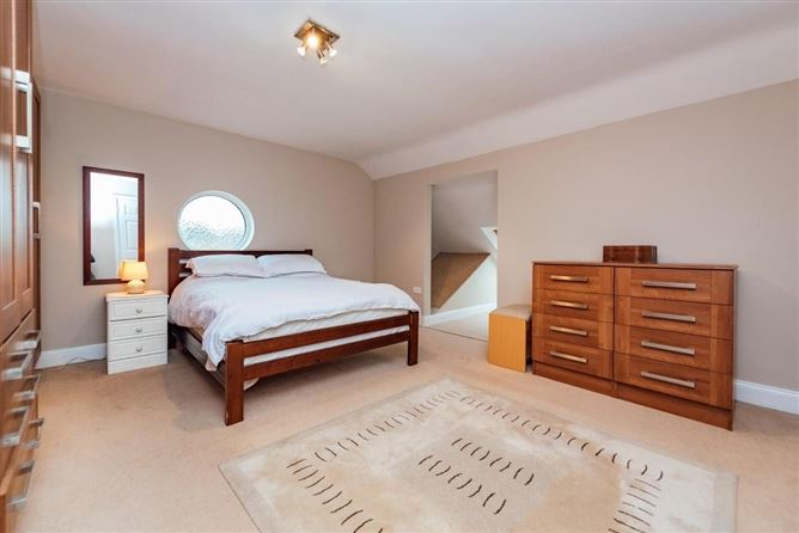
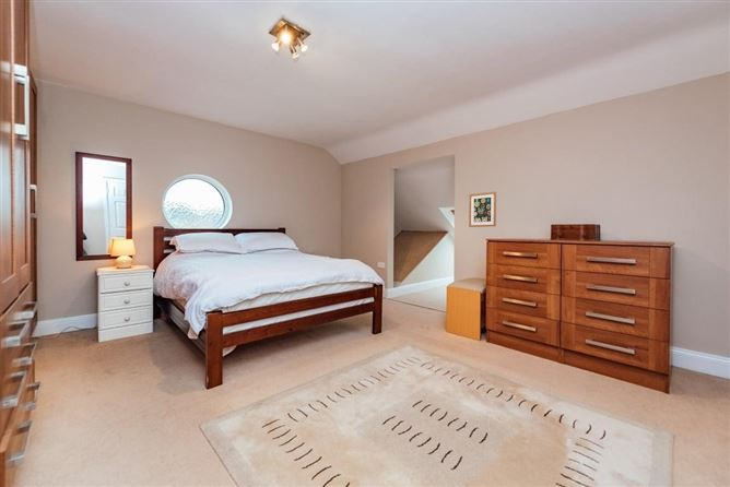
+ wall art [468,191,497,228]
